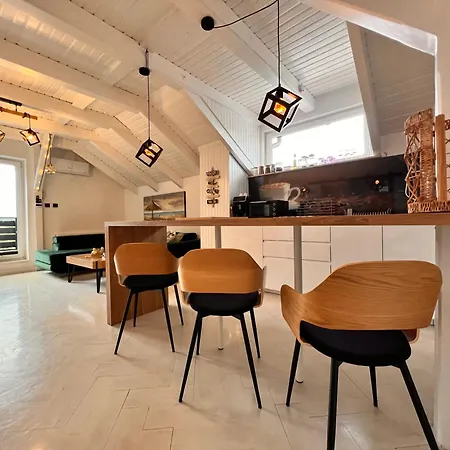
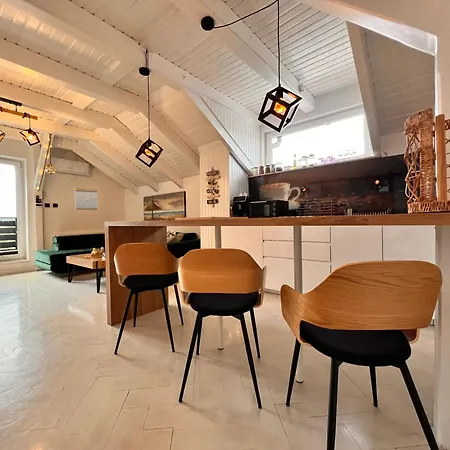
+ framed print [74,186,99,211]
